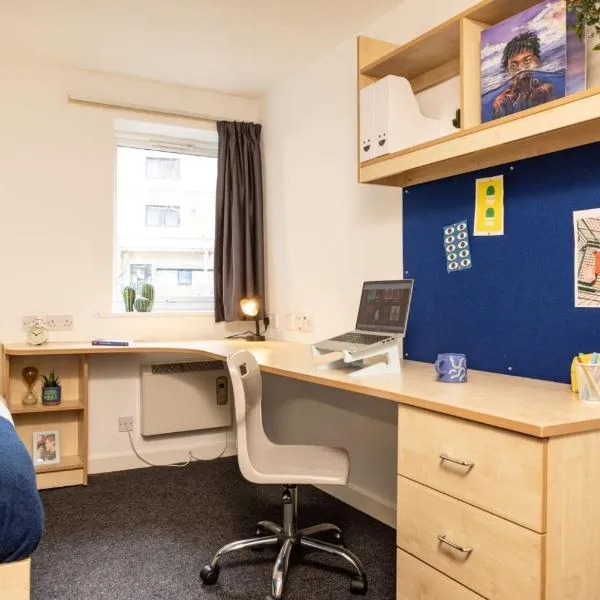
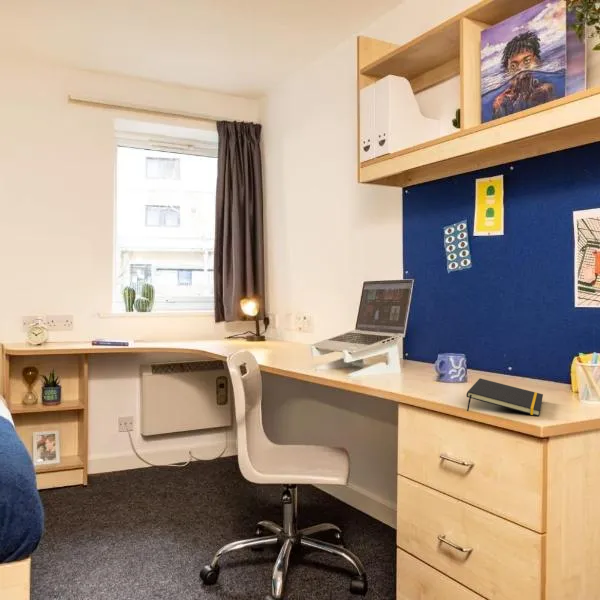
+ notepad [466,377,544,417]
